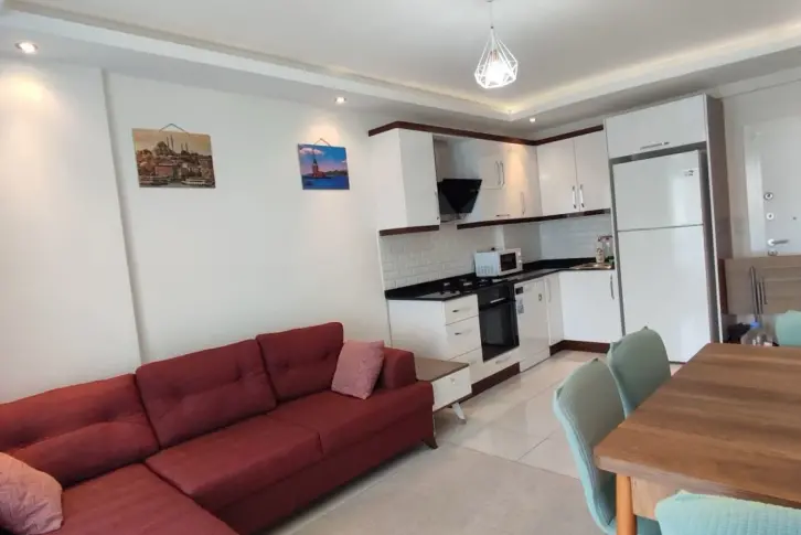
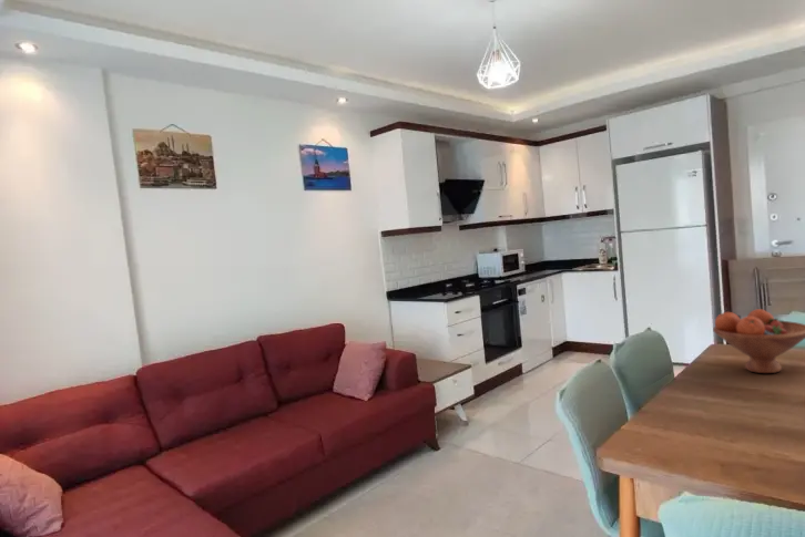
+ fruit bowl [712,308,805,374]
